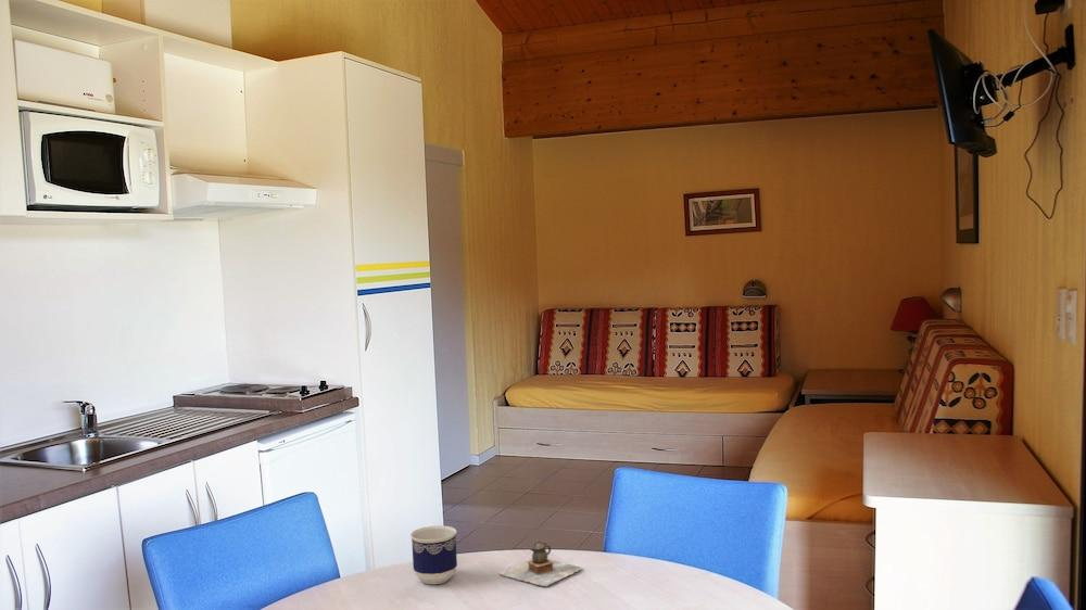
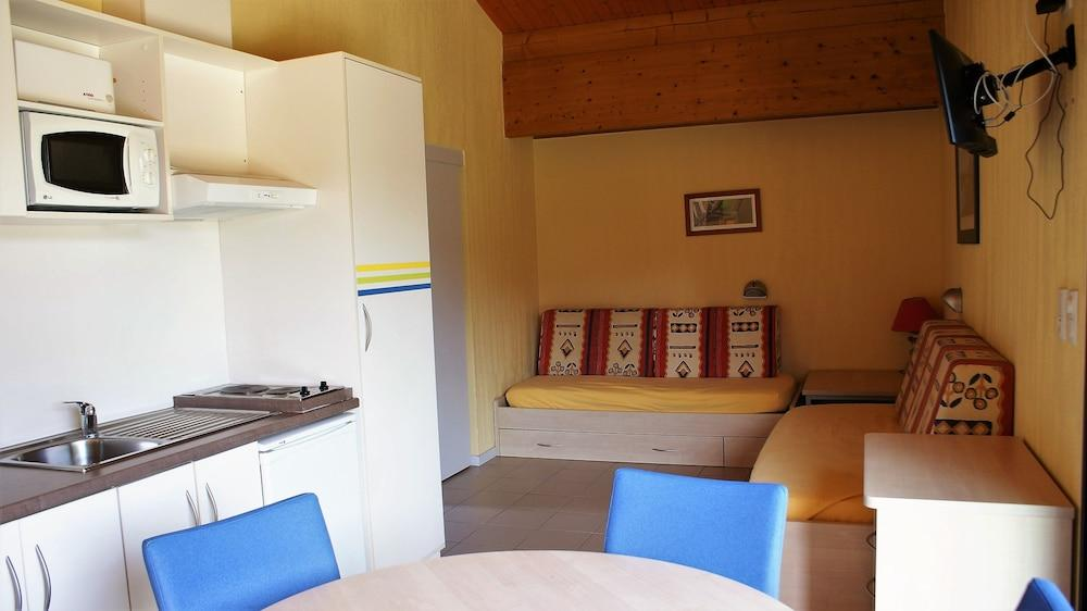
- cup [409,524,458,585]
- teapot [496,539,583,587]
